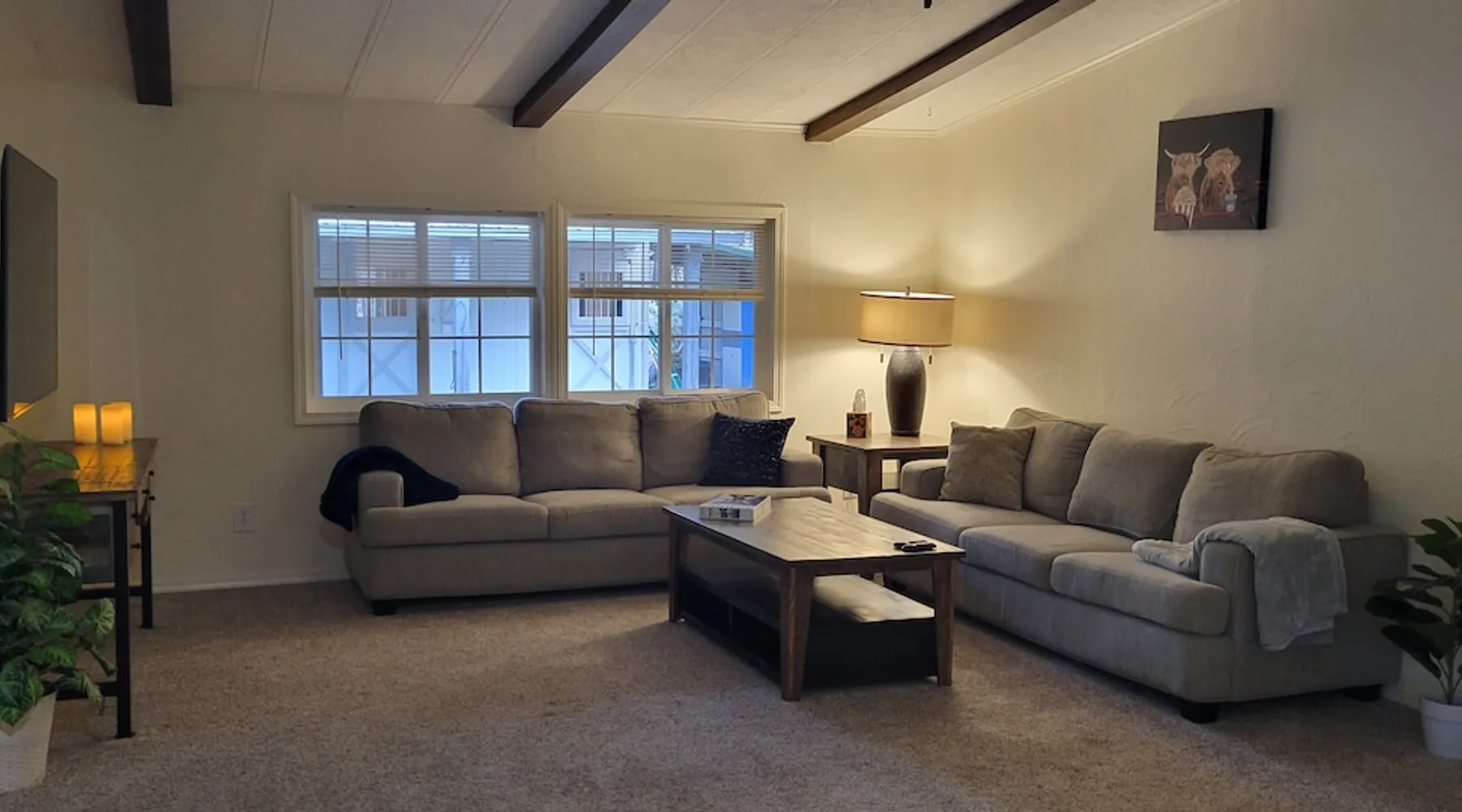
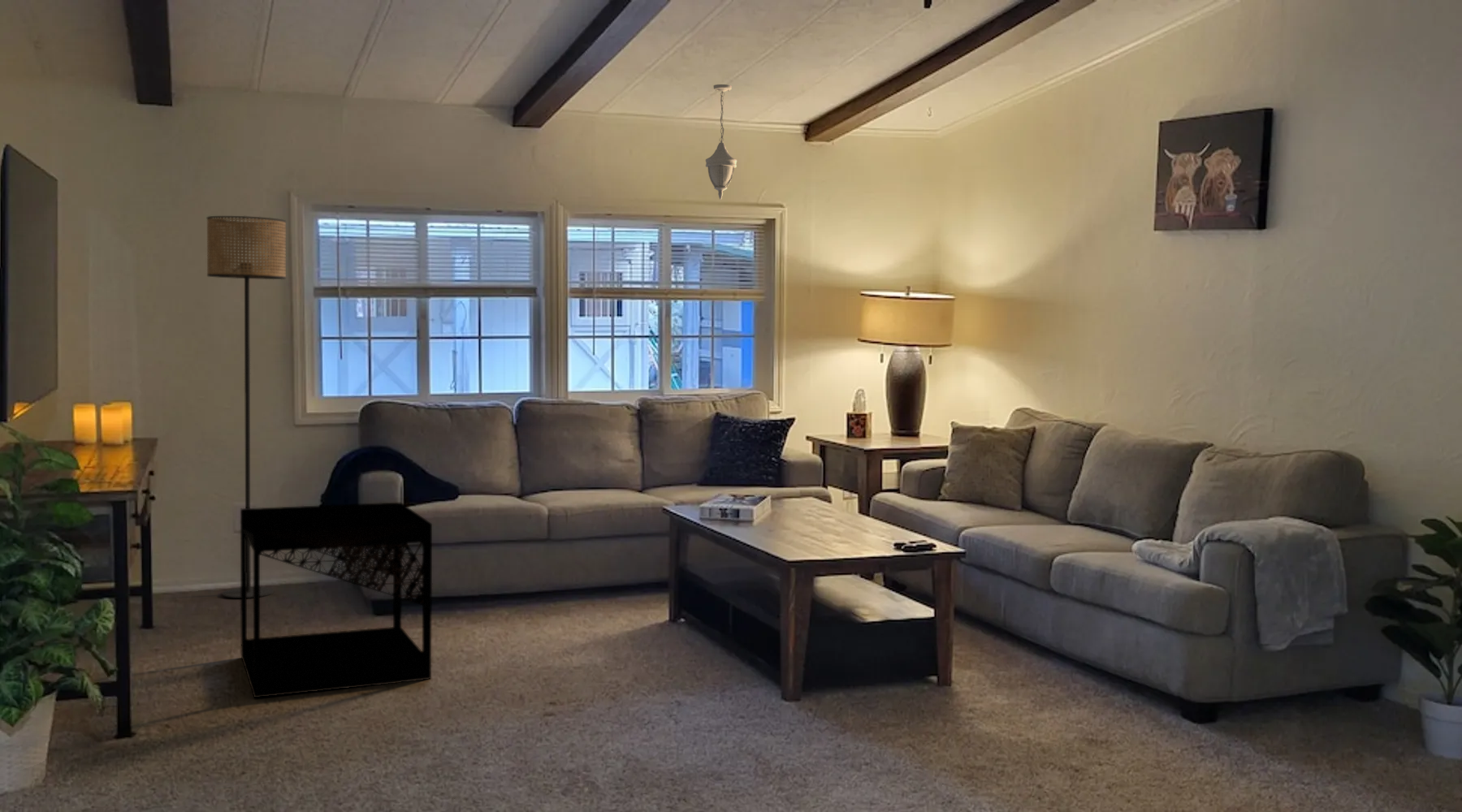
+ pendant light [705,84,737,201]
+ floor lamp [206,215,287,599]
+ side table [240,502,433,698]
